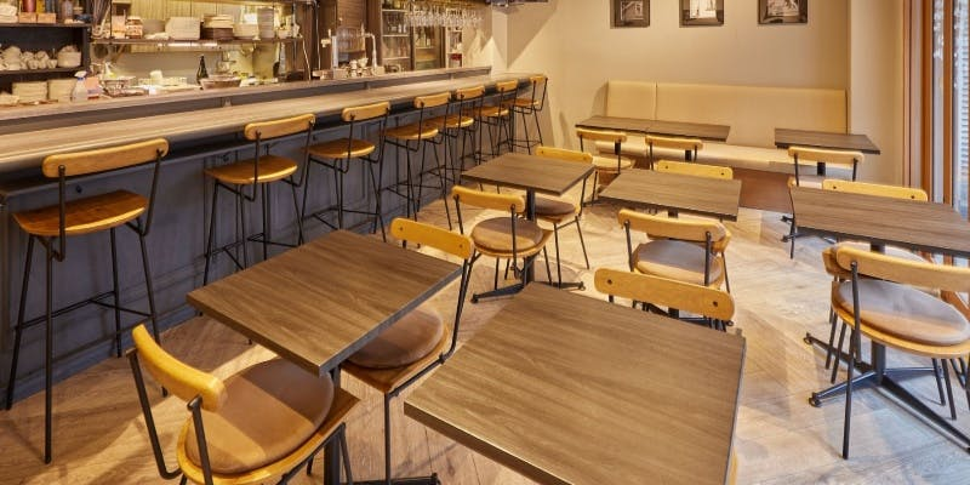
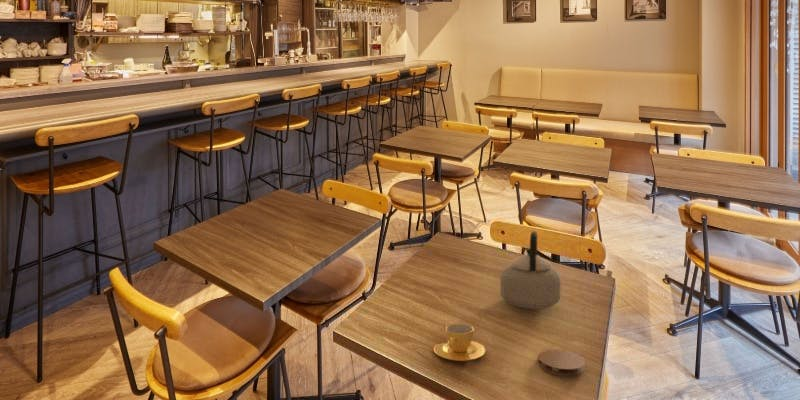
+ teapot [499,230,563,310]
+ cup [433,322,487,362]
+ coaster [537,349,586,376]
